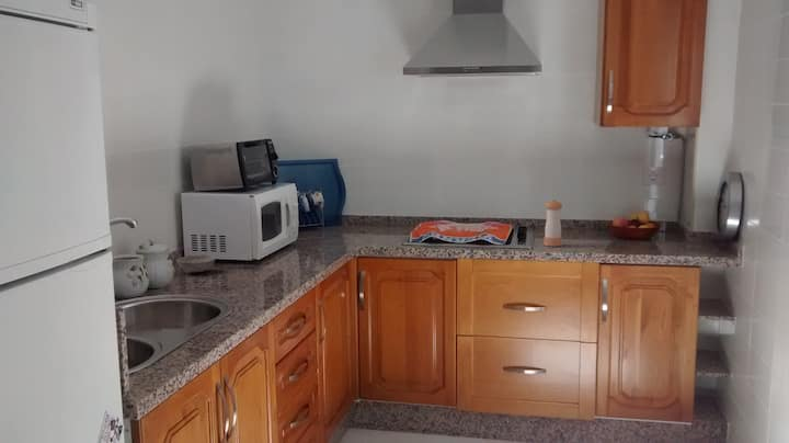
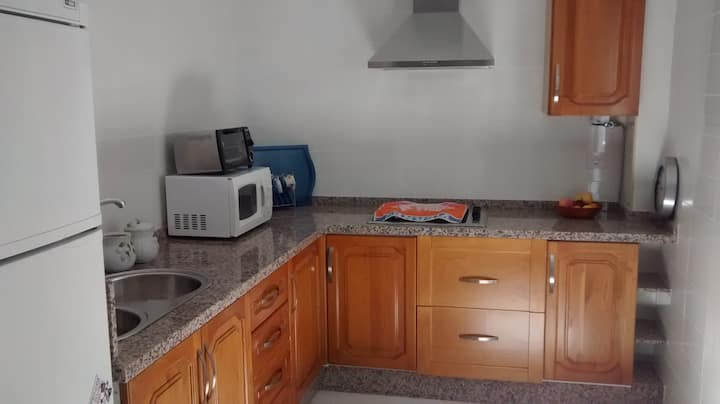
- bowl [175,253,216,273]
- pepper shaker [544,198,563,248]
